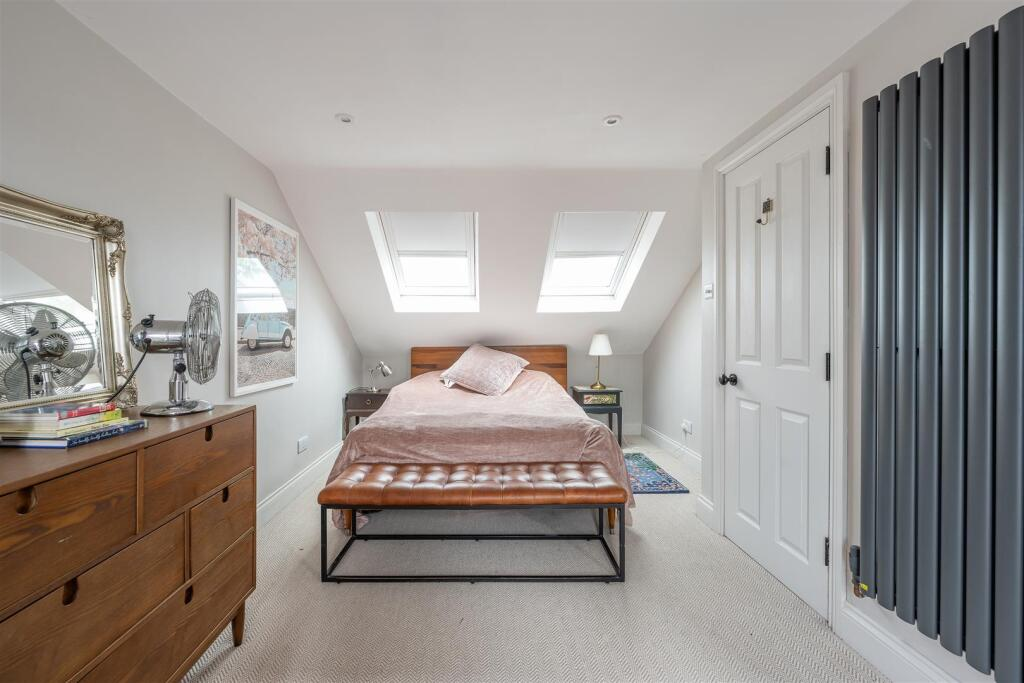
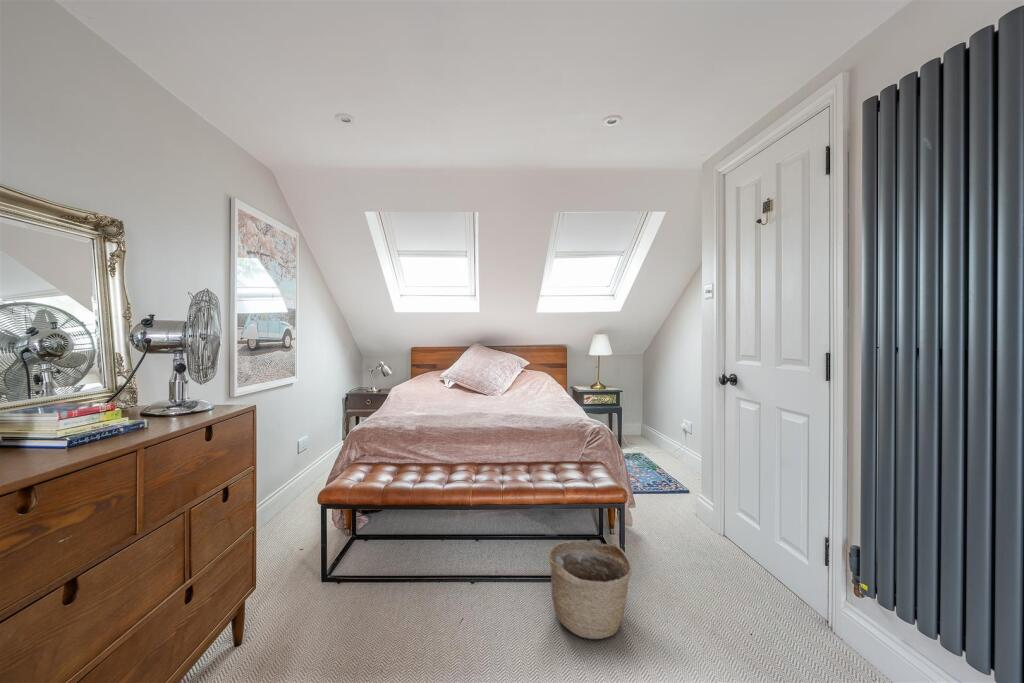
+ basket [548,540,632,640]
